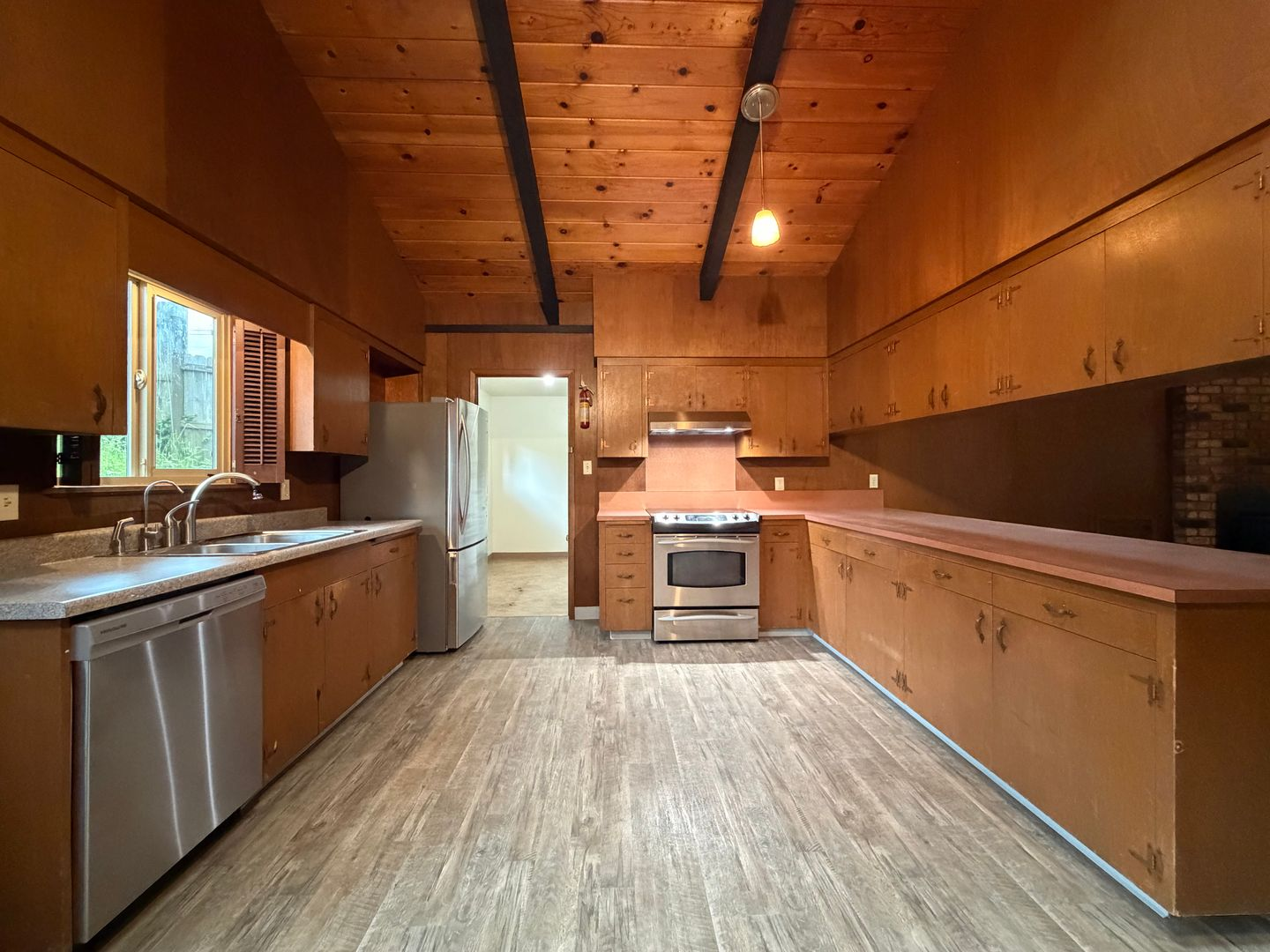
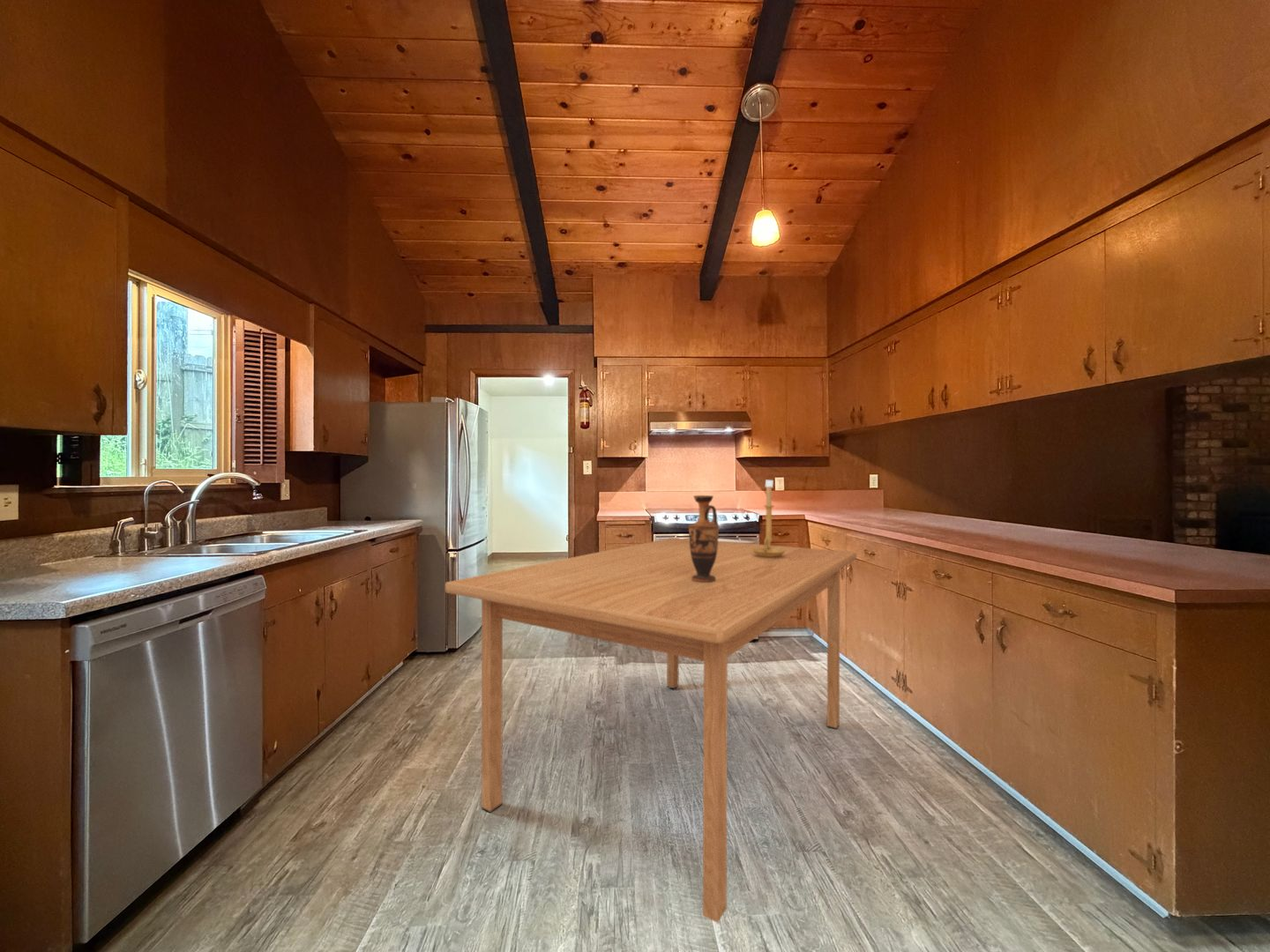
+ vase [687,495,720,583]
+ candle holder [752,480,786,557]
+ table [444,537,857,924]
